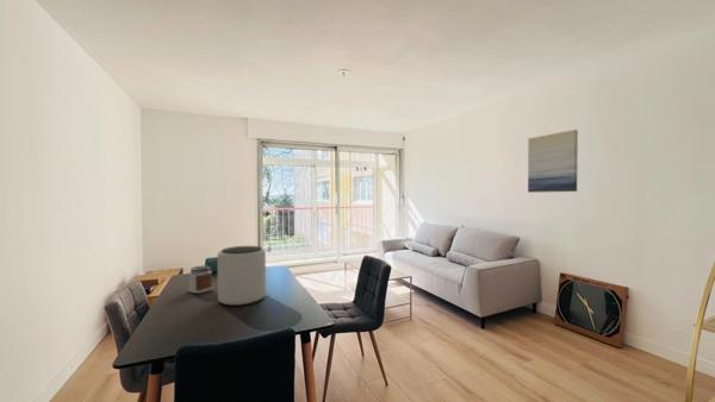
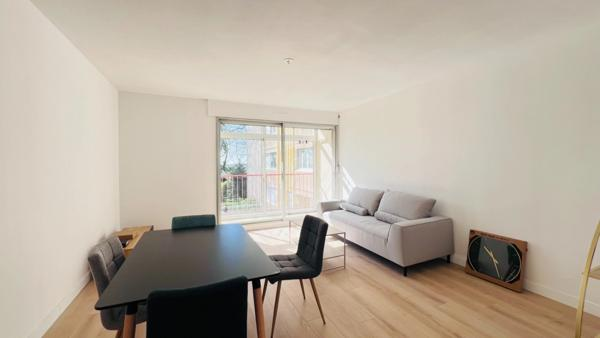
- jar [188,265,213,295]
- plant pot [216,245,267,307]
- wall art [527,128,579,194]
